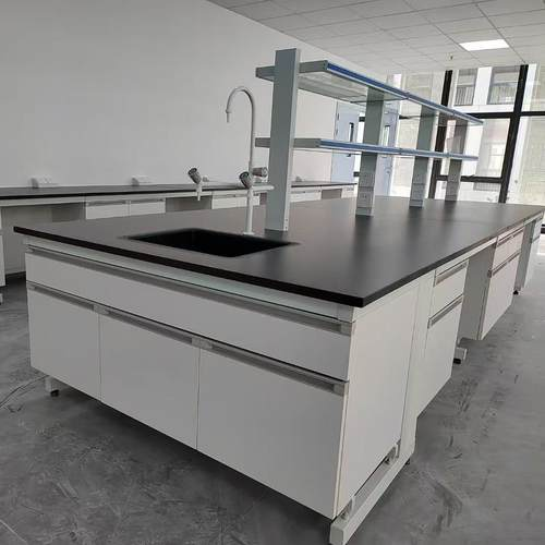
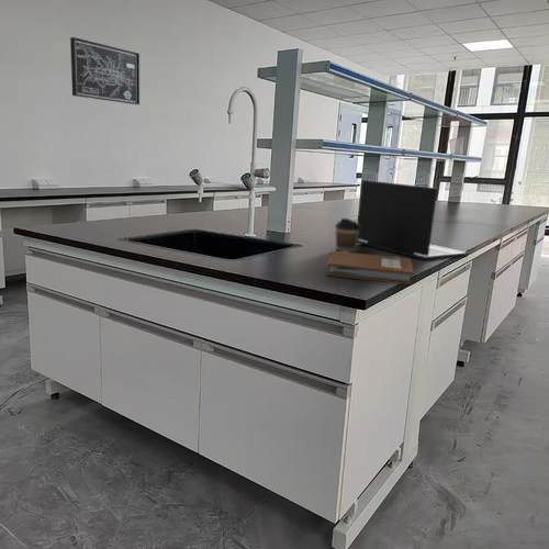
+ laptop [357,179,469,261]
+ wall art [69,36,141,105]
+ coffee cup [334,217,360,253]
+ notebook [325,250,415,285]
